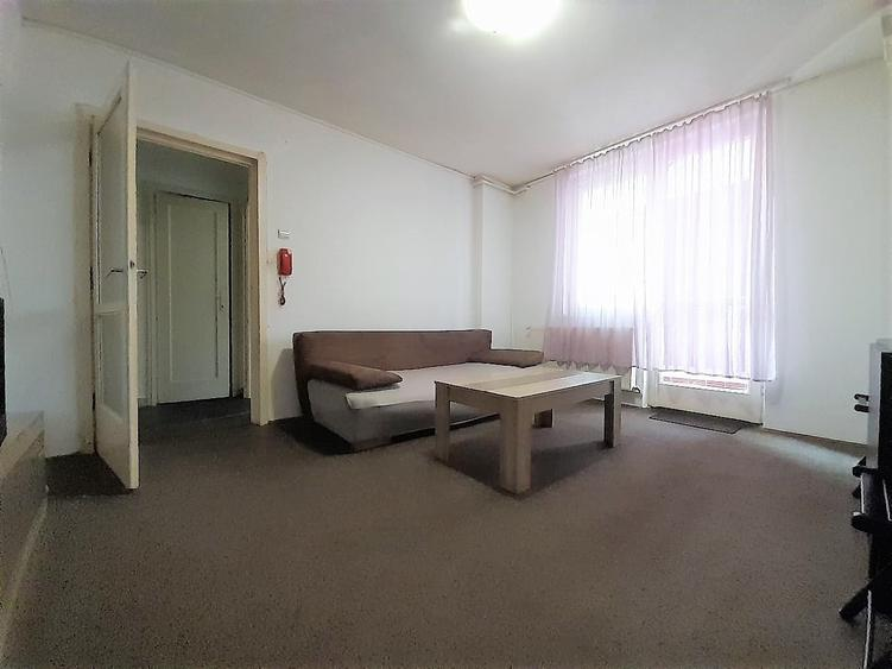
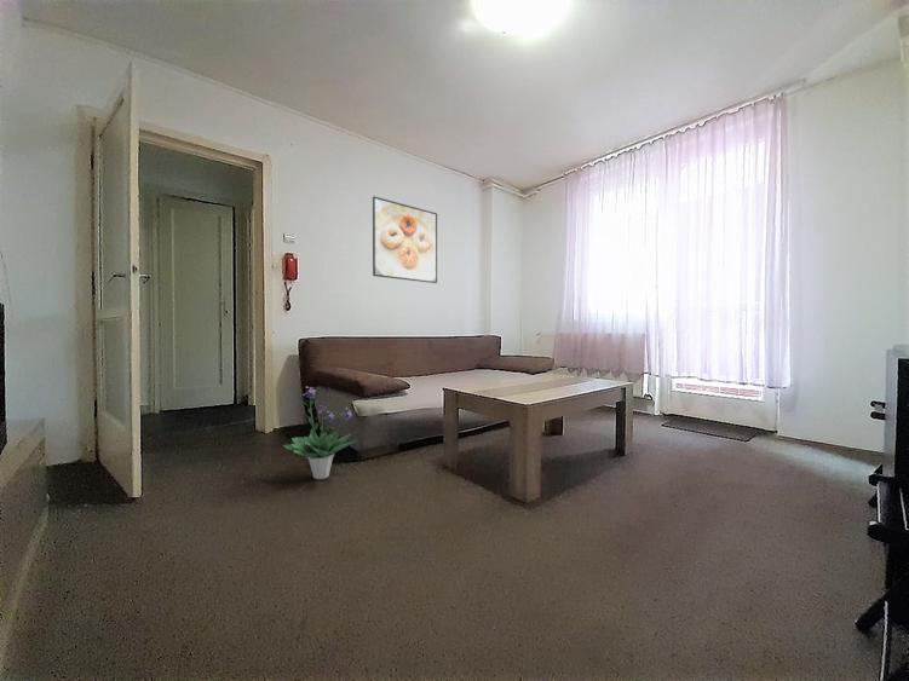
+ potted plant [282,385,359,480]
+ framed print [372,196,438,284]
